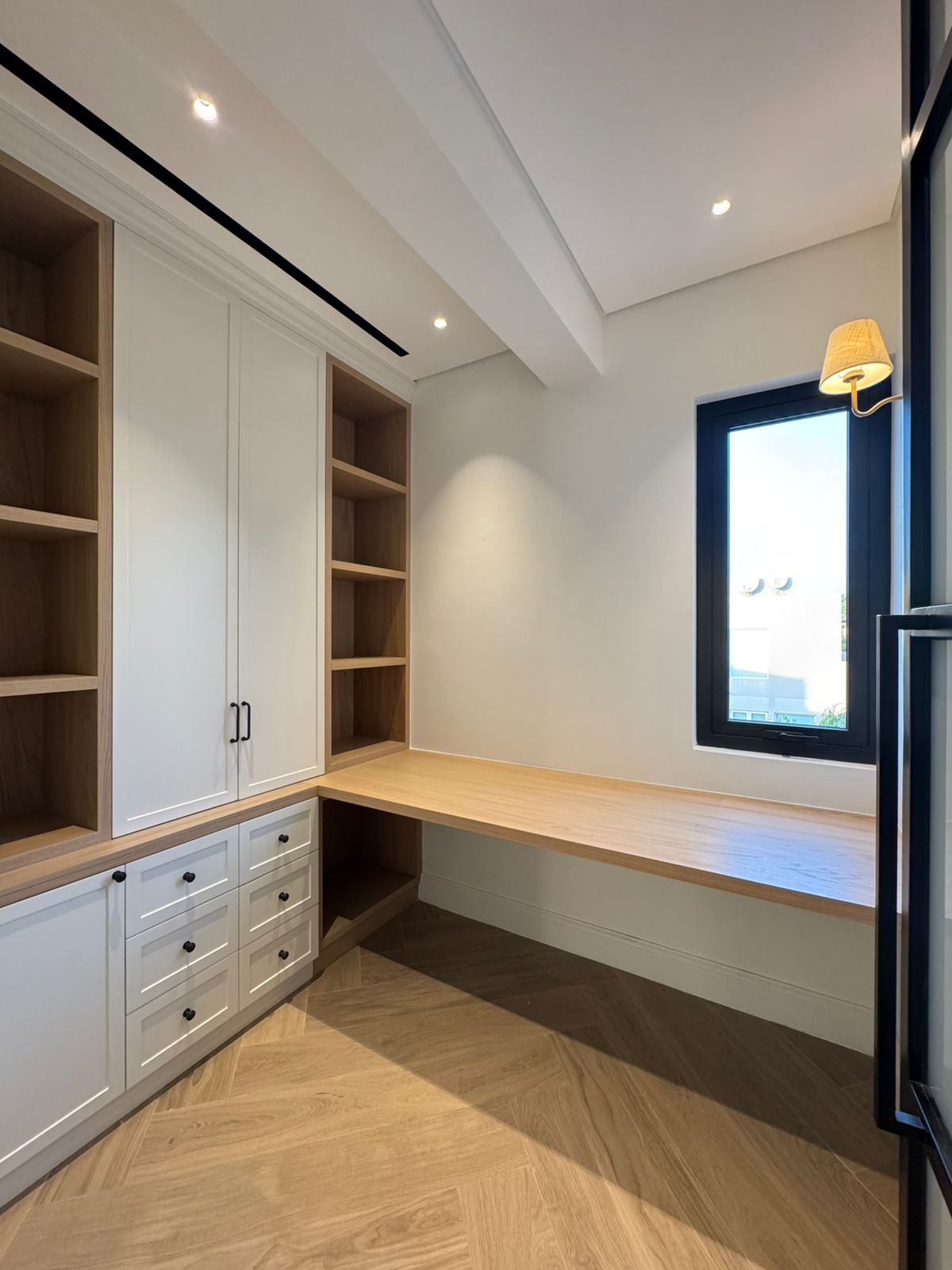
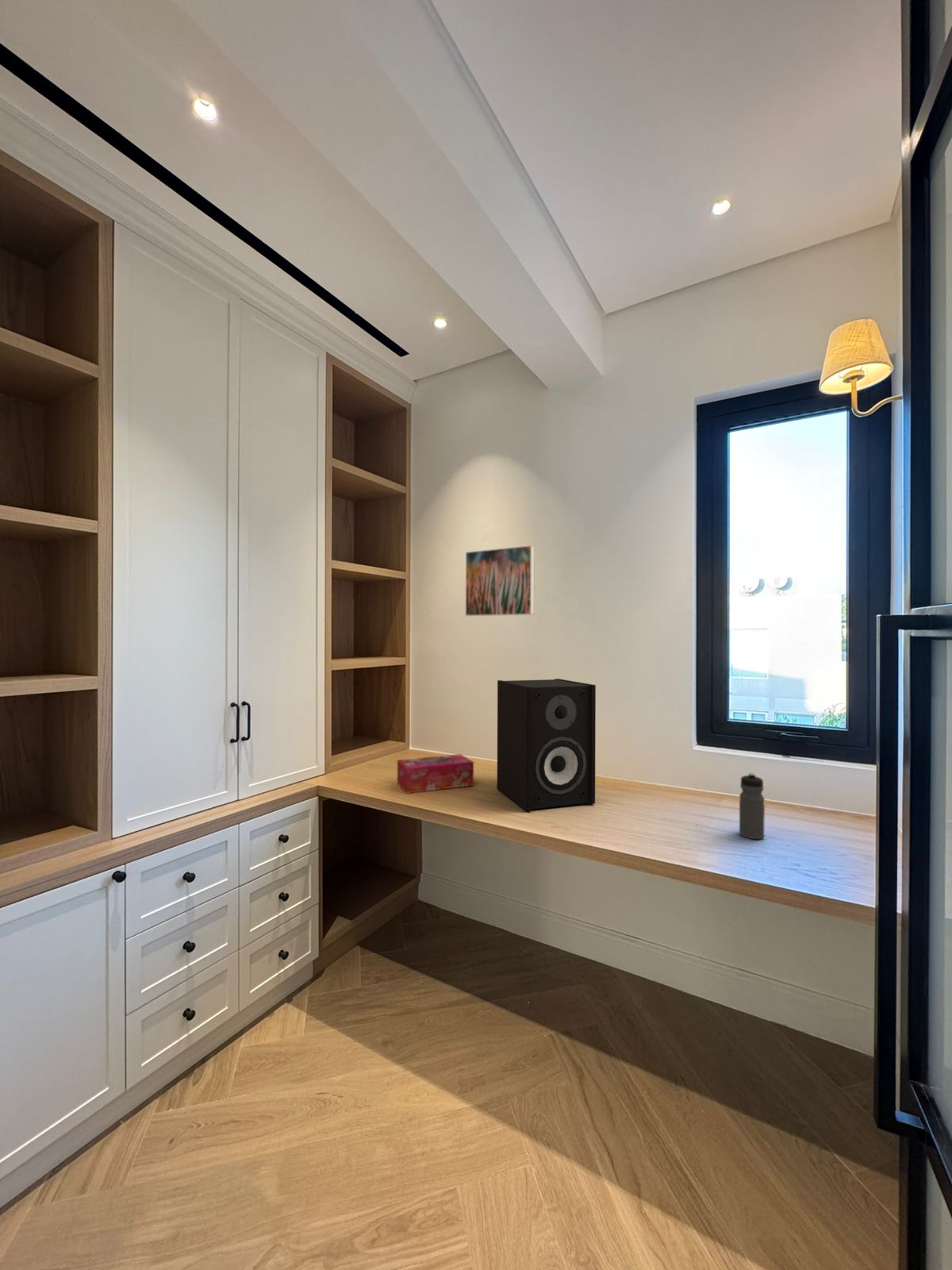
+ tissue box [397,753,474,795]
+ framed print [465,545,535,617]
+ speaker [497,678,597,812]
+ water bottle [739,772,766,840]
